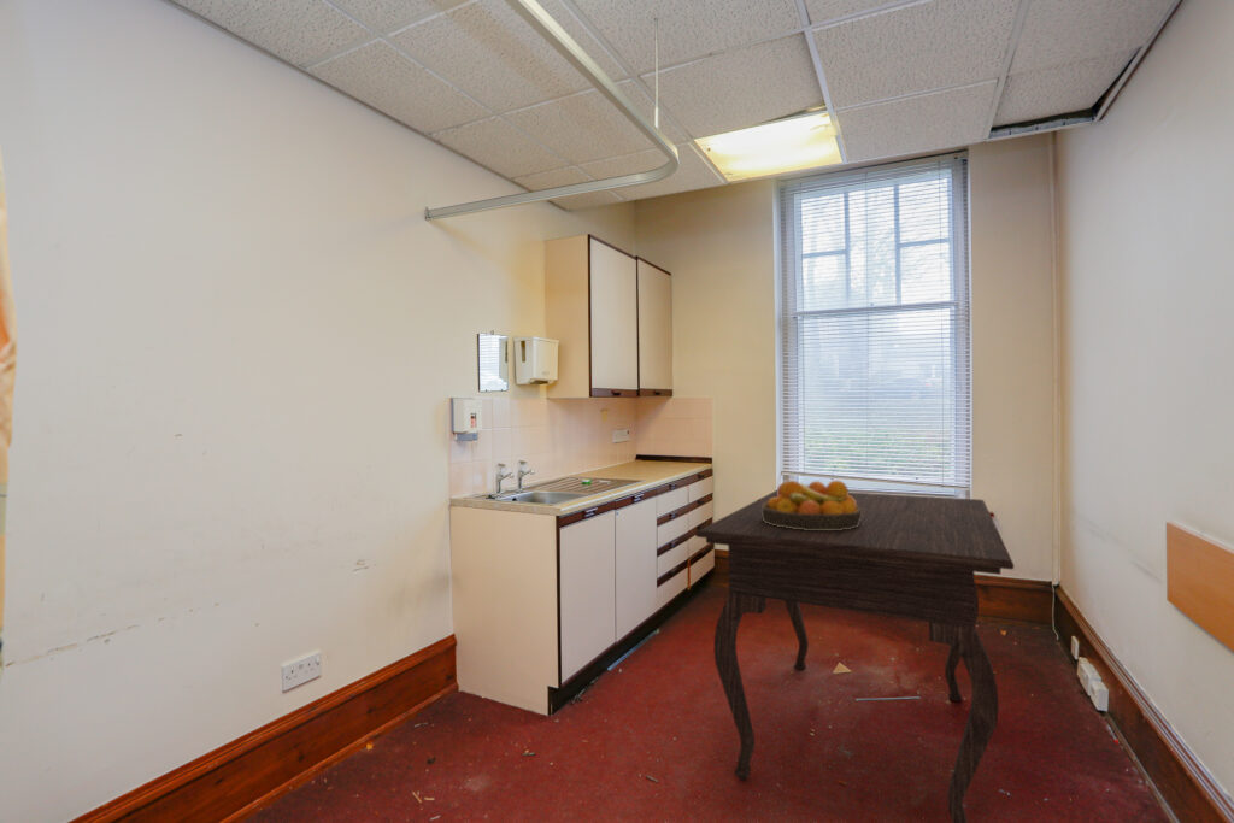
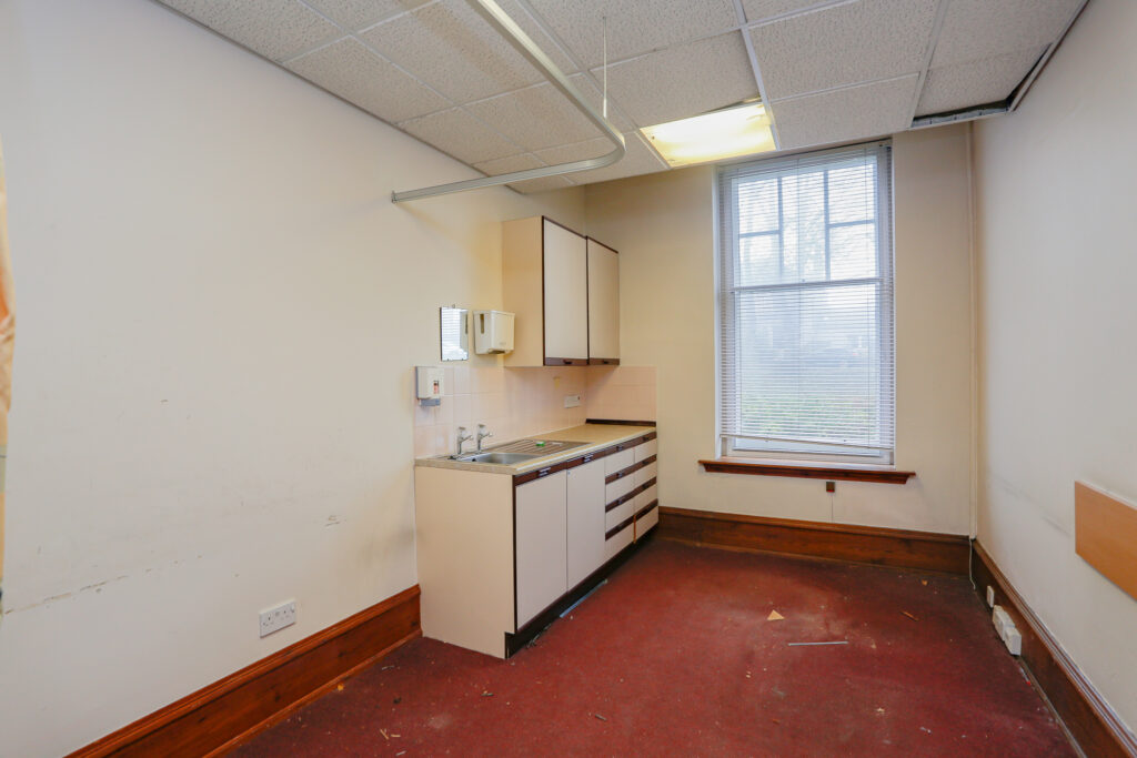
- fruit bowl [762,480,860,530]
- dining table [694,489,1015,823]
